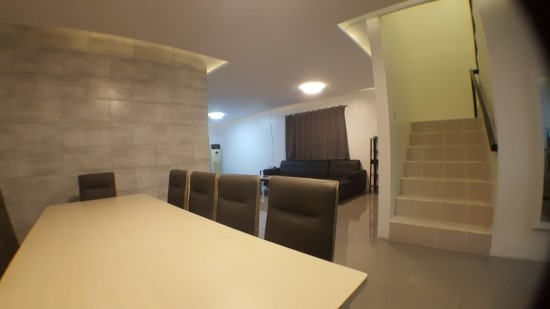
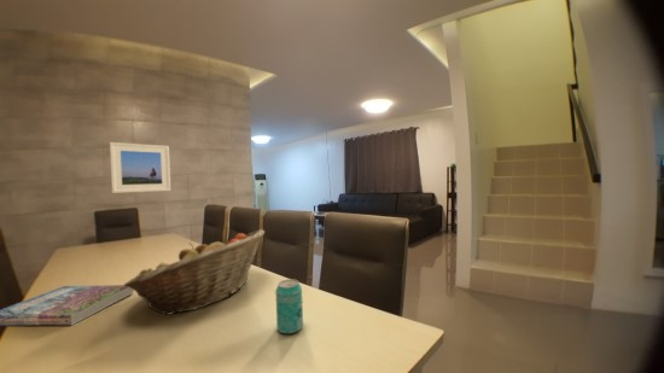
+ book [0,284,134,327]
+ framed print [109,141,171,194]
+ fruit basket [123,228,266,316]
+ beverage can [274,278,304,334]
